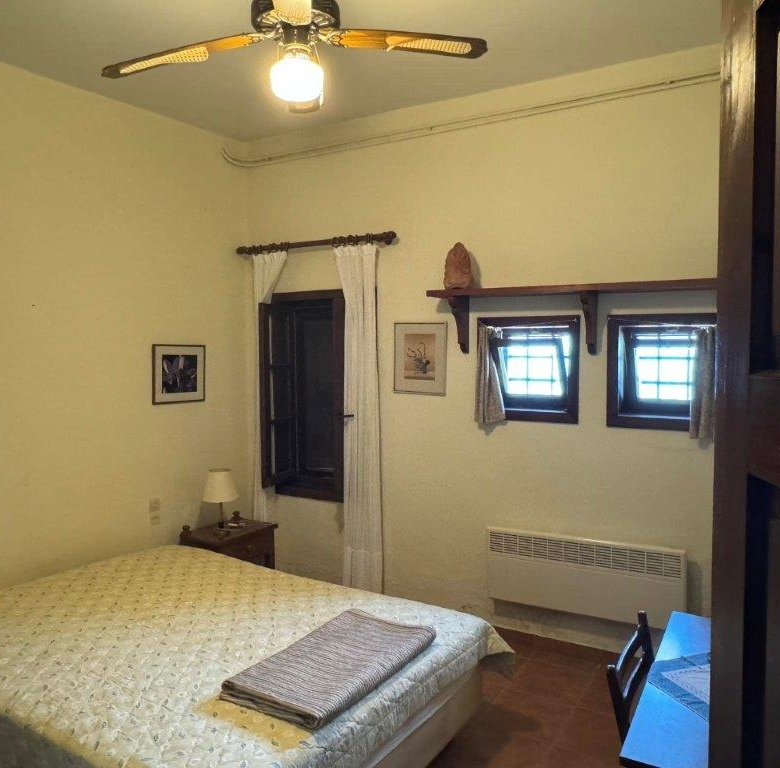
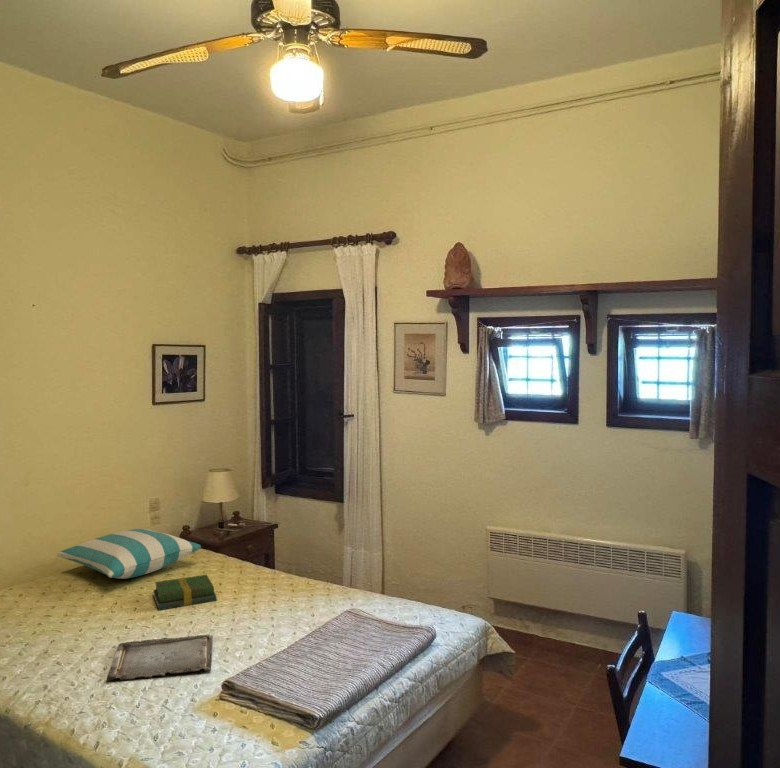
+ tray [106,633,214,681]
+ book [152,574,218,611]
+ pillow [56,528,202,580]
